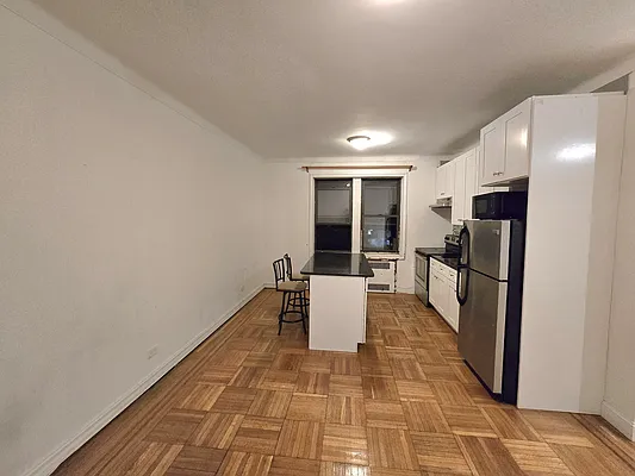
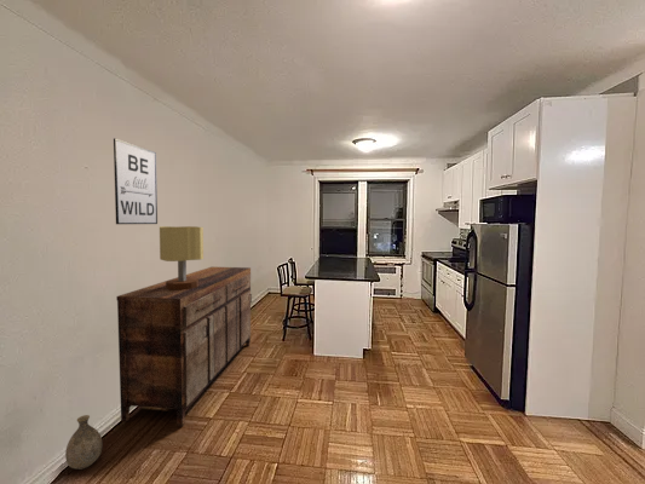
+ vase [64,414,103,471]
+ table lamp [159,225,205,290]
+ wall art [113,137,159,225]
+ sideboard [115,266,253,427]
